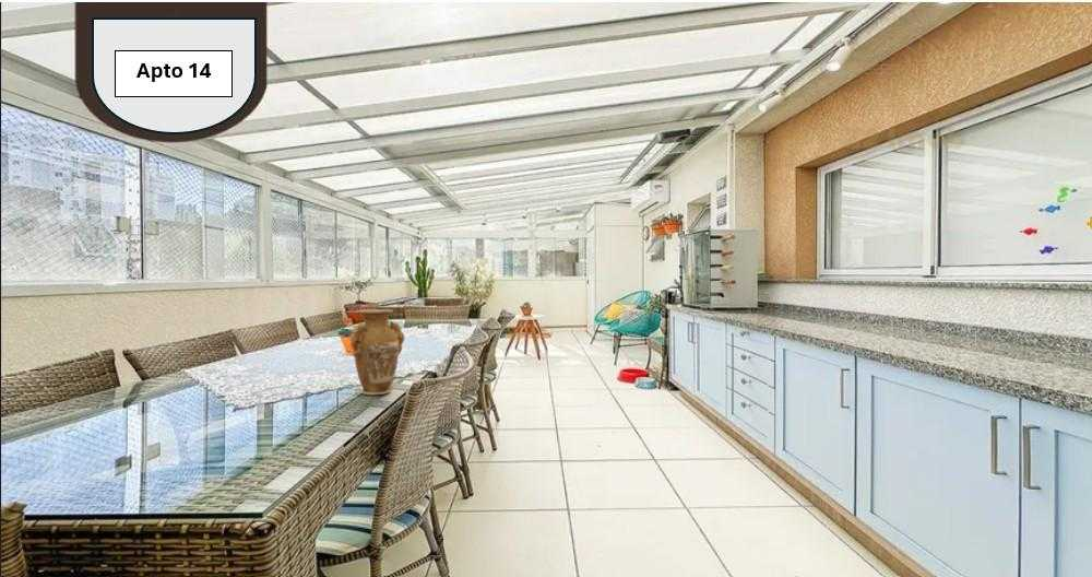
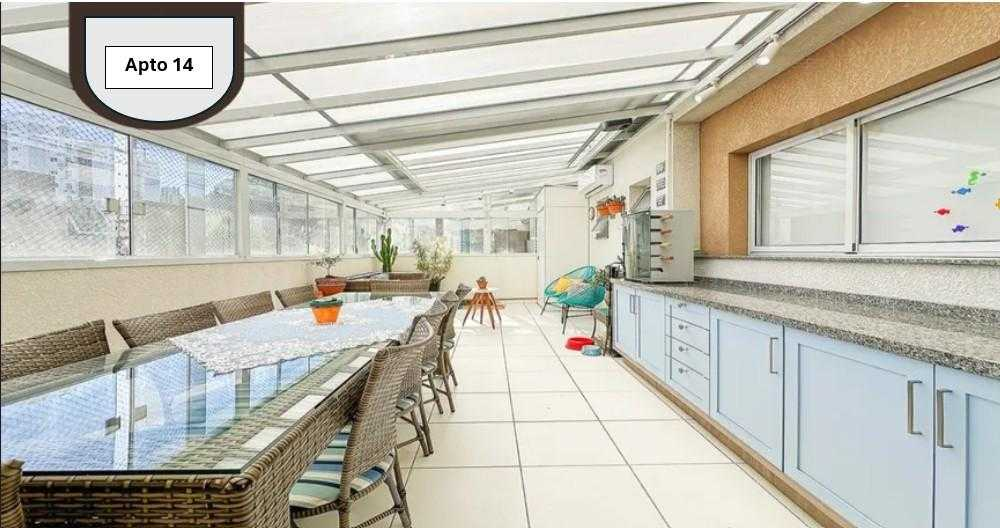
- vase [349,308,405,396]
